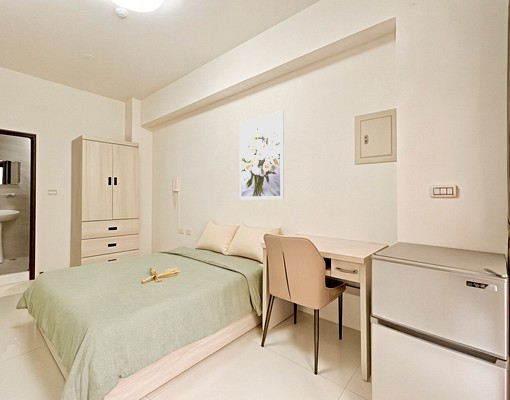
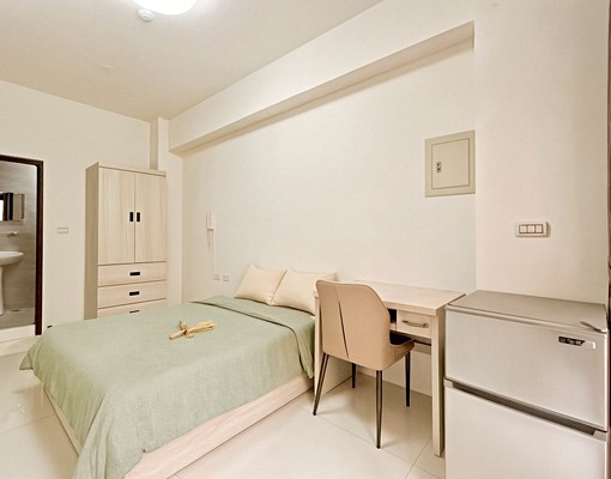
- wall art [238,110,285,200]
